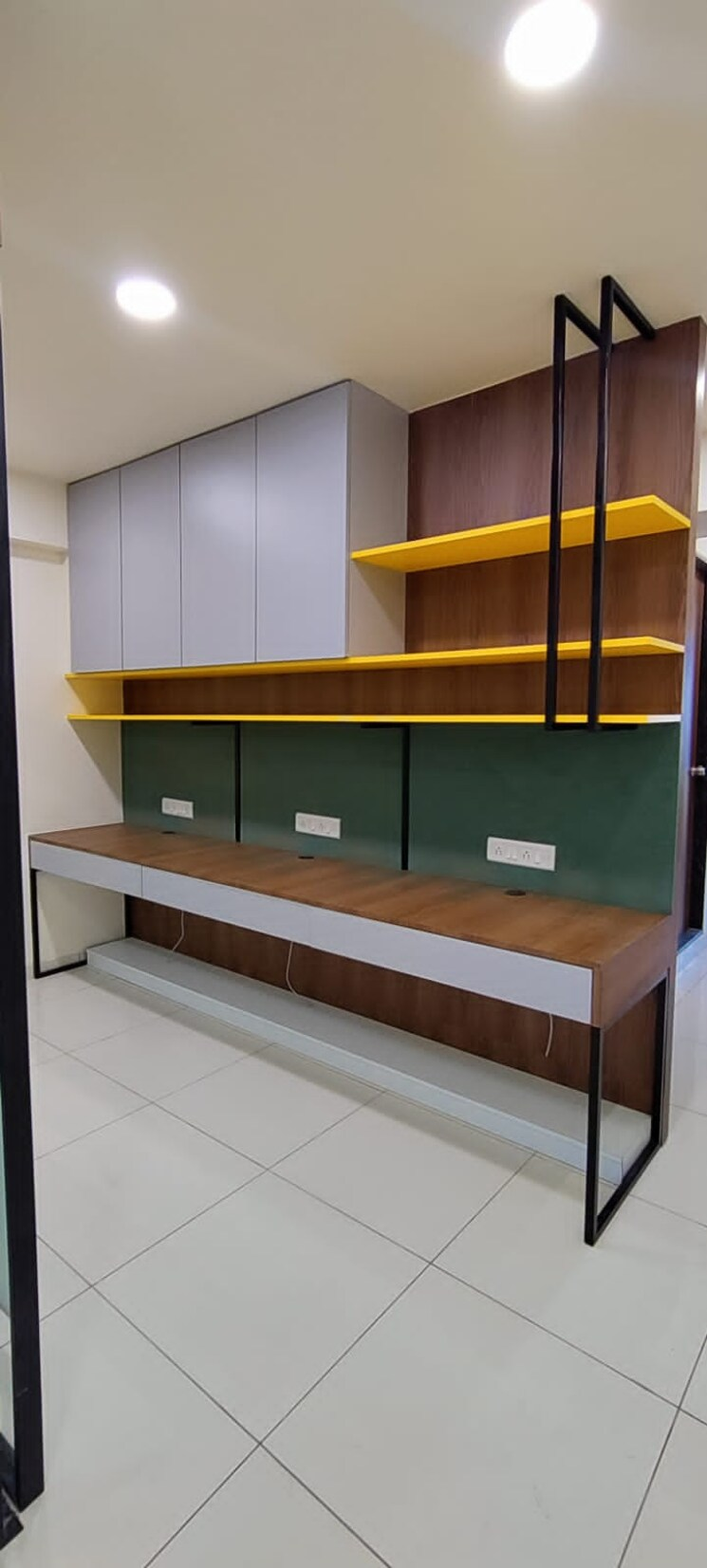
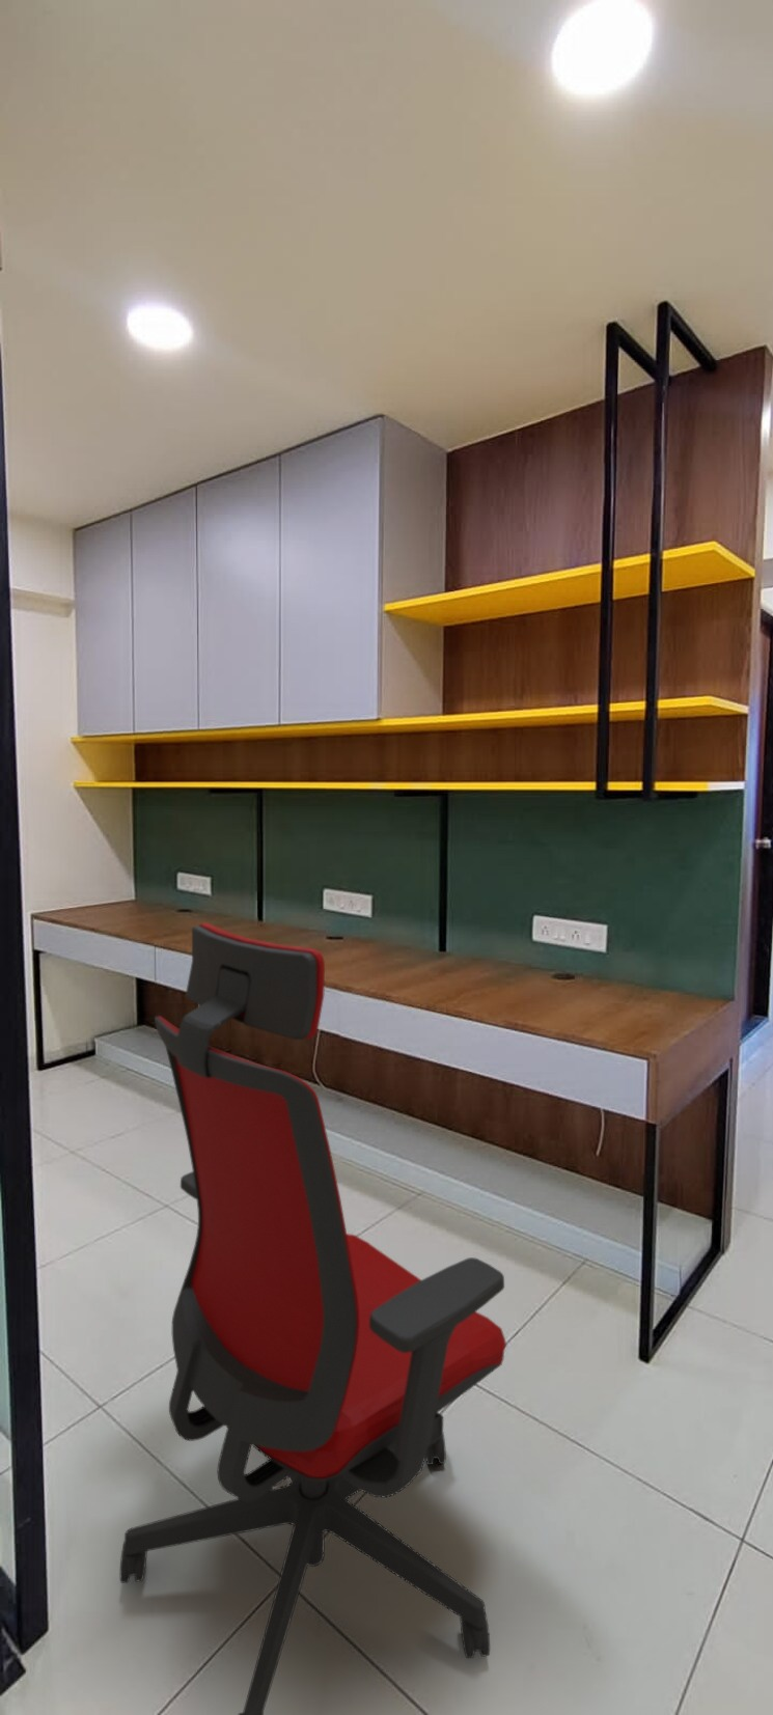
+ office chair [119,921,507,1715]
